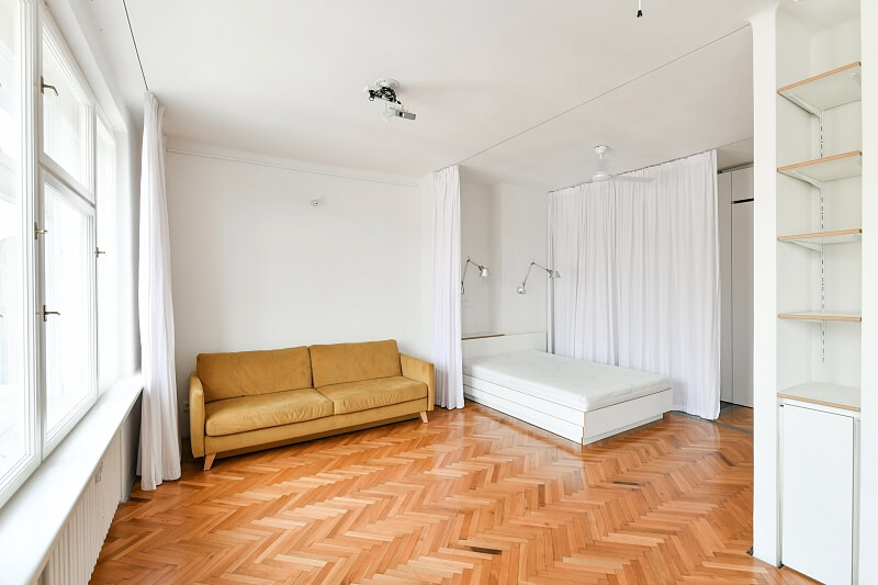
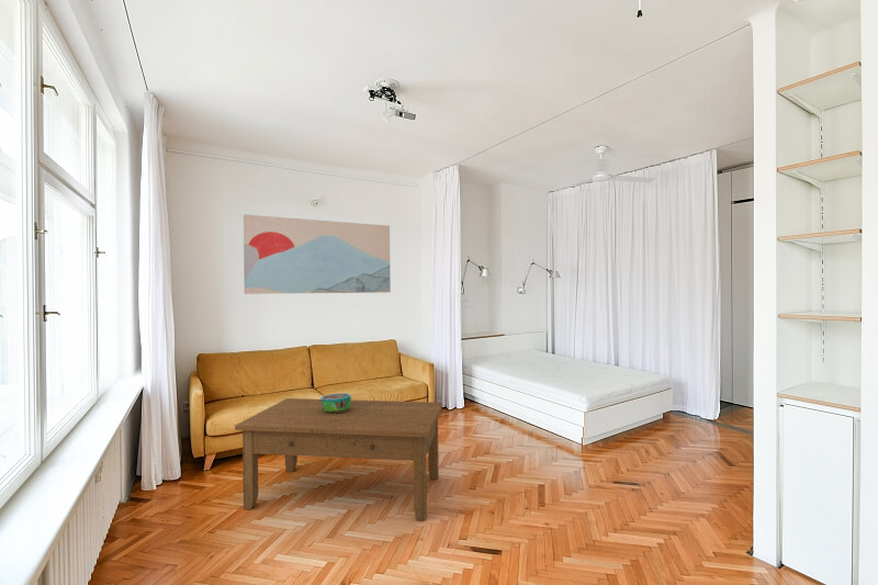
+ coffee table [234,397,443,521]
+ wall art [243,214,392,295]
+ decorative bowl [320,392,352,414]
